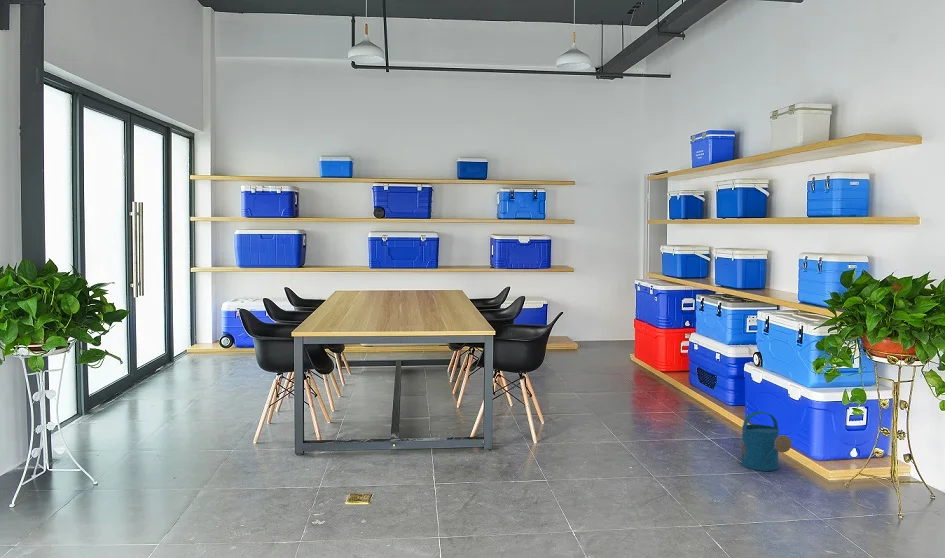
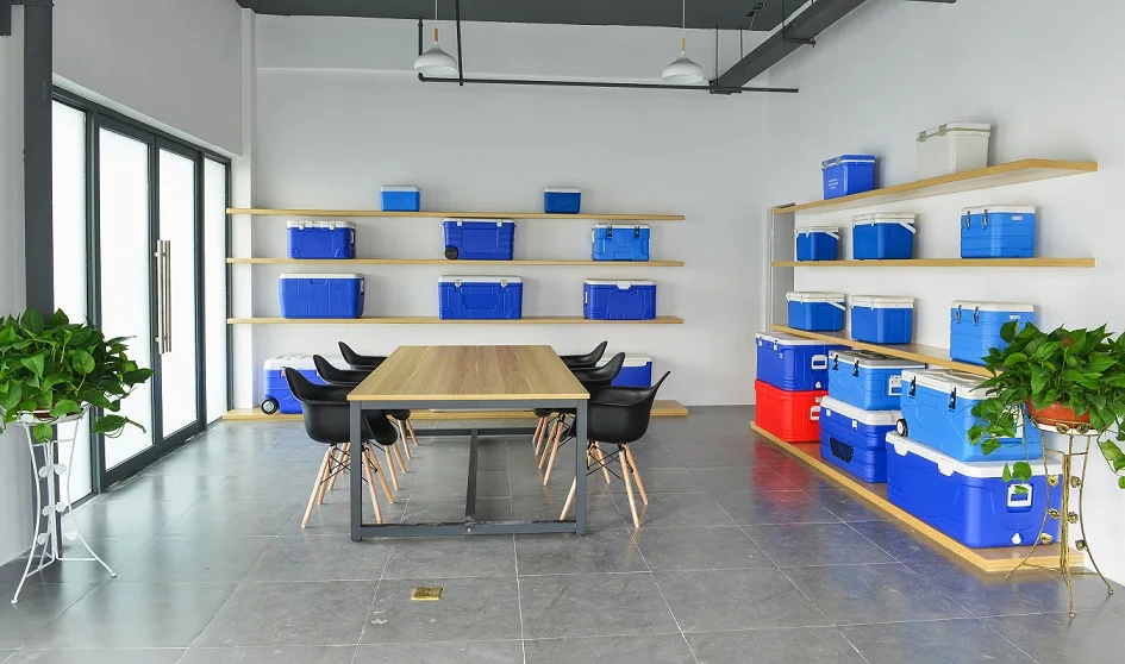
- watering can [741,410,793,472]
